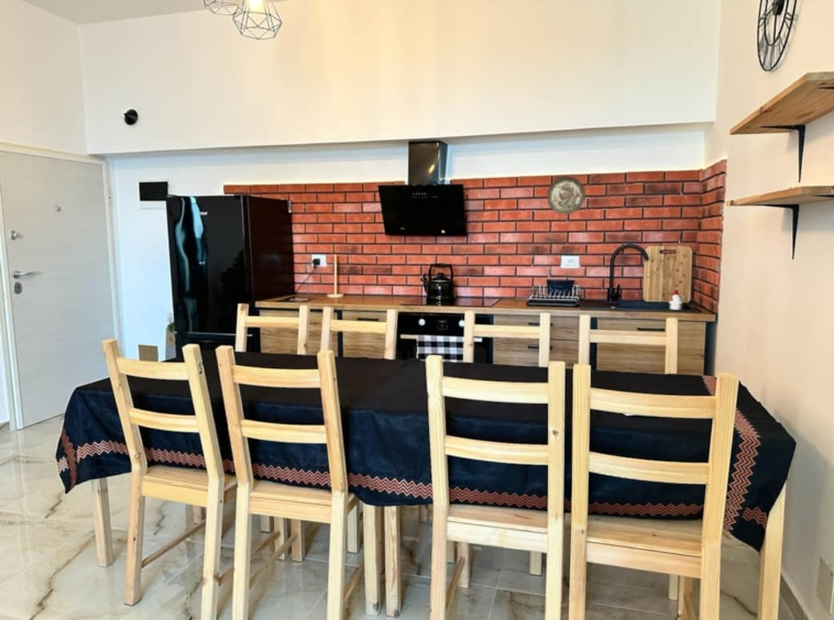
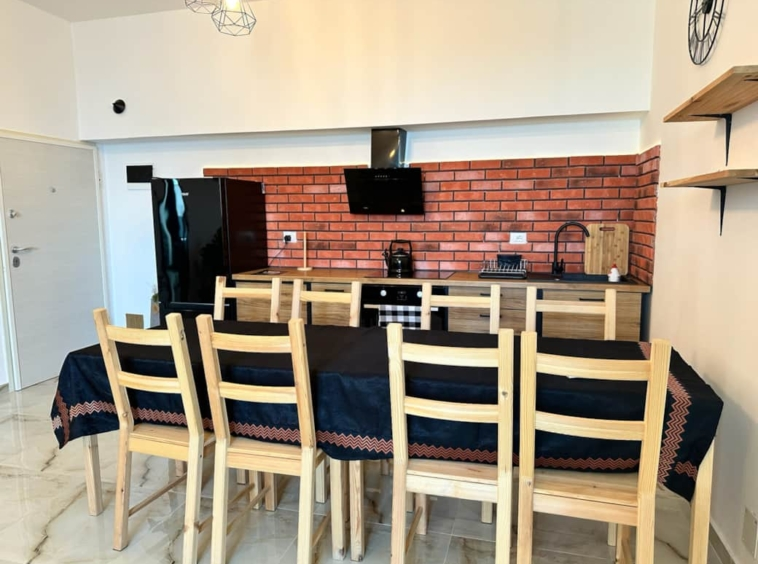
- decorative plate [546,176,586,215]
